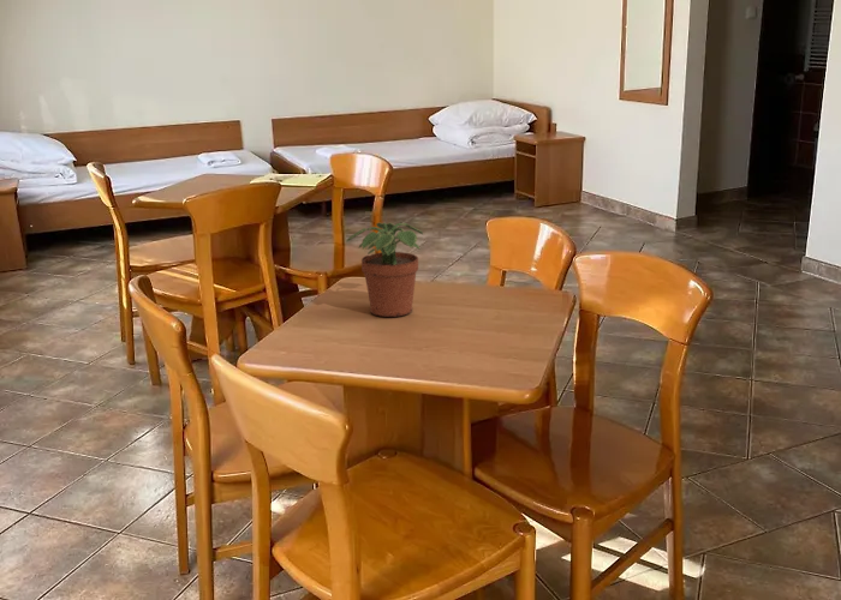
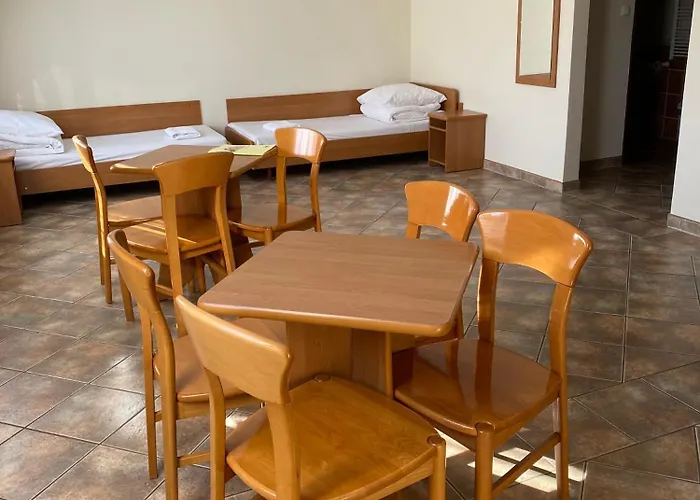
- potted plant [345,222,424,318]
